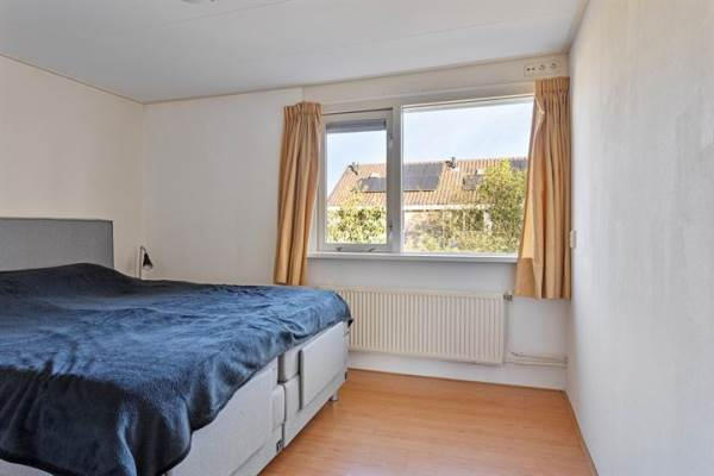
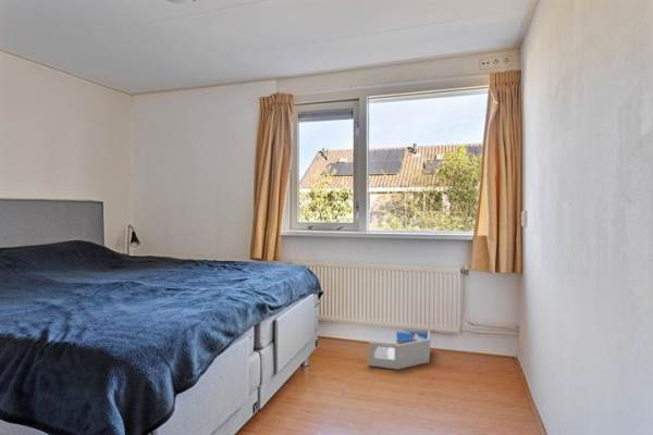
+ storage bin [368,330,431,371]
